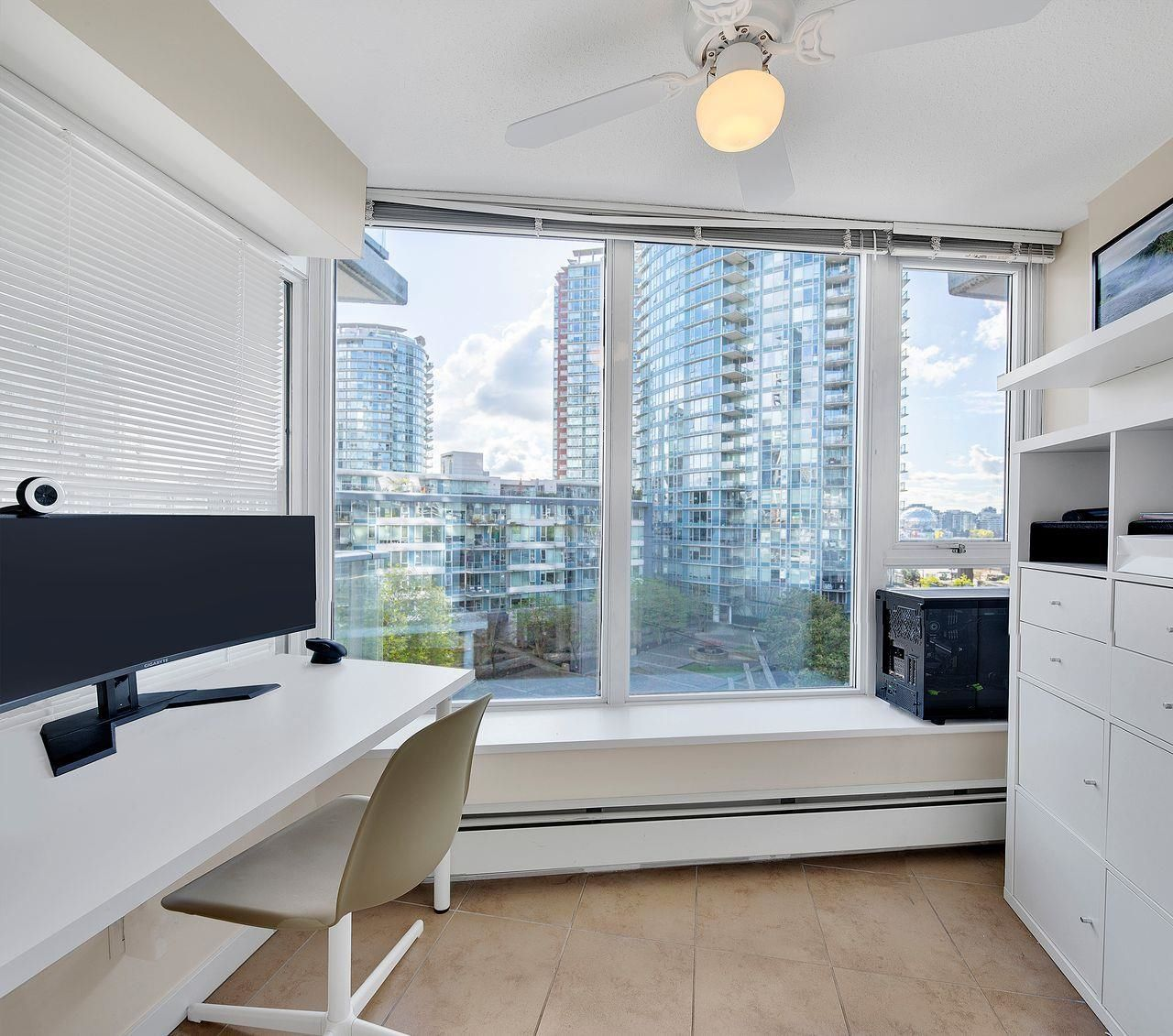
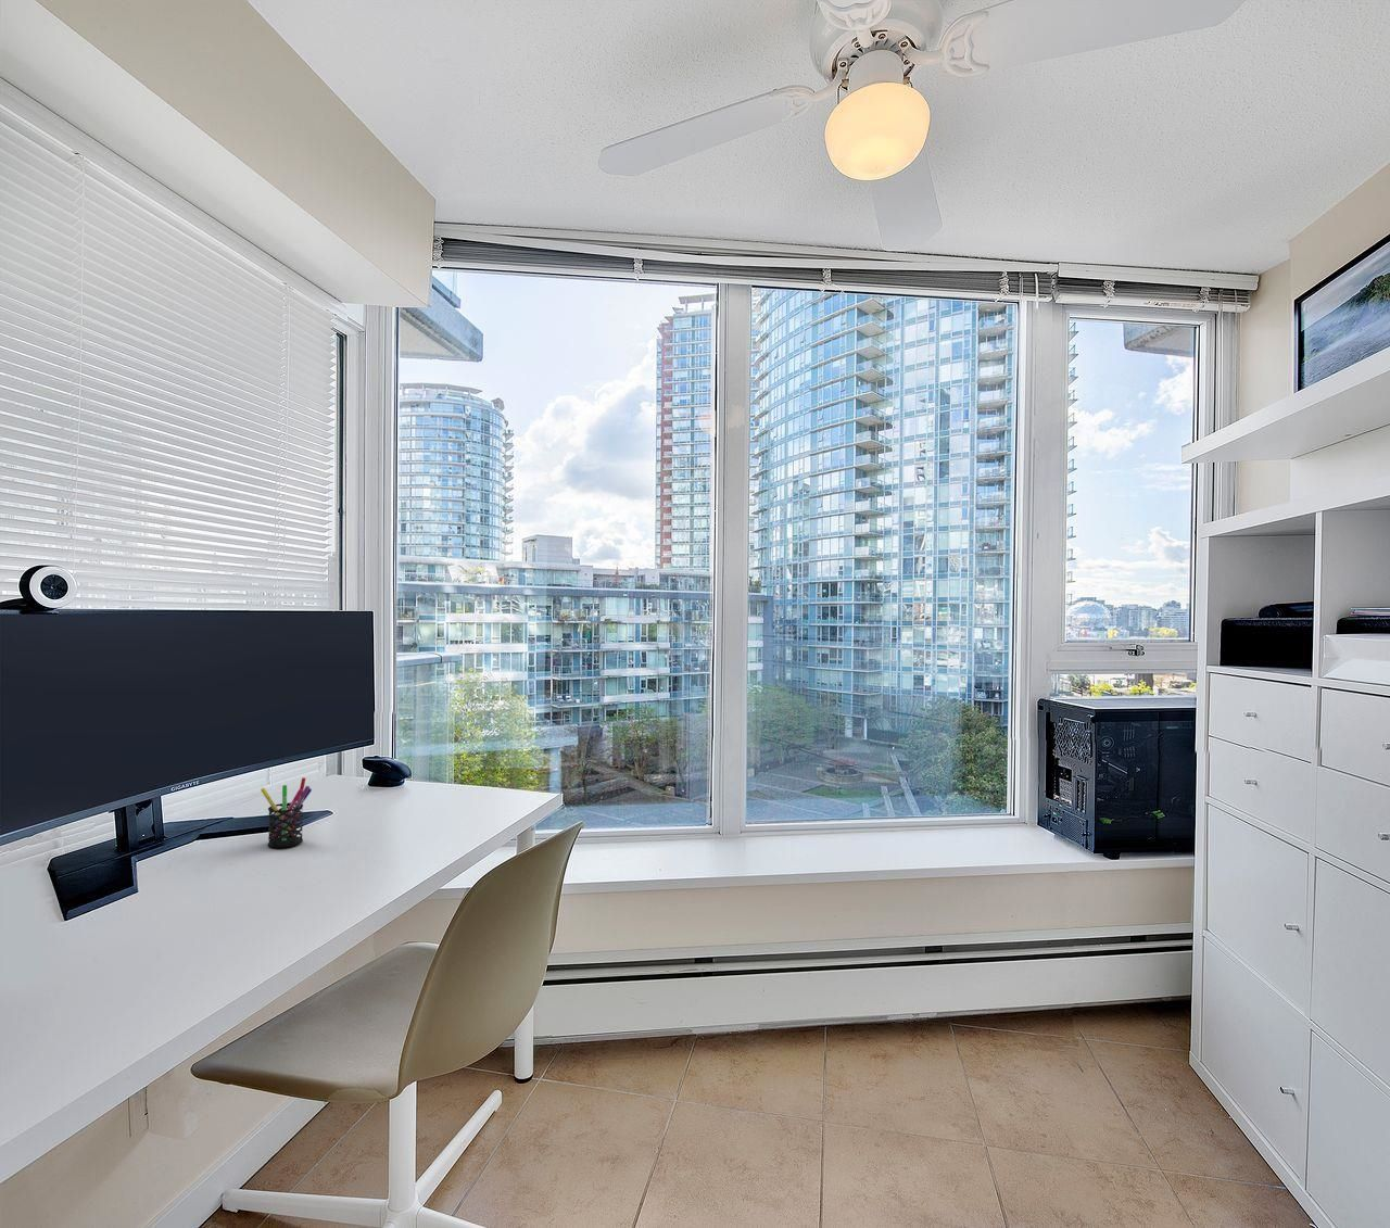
+ pen holder [260,776,313,849]
